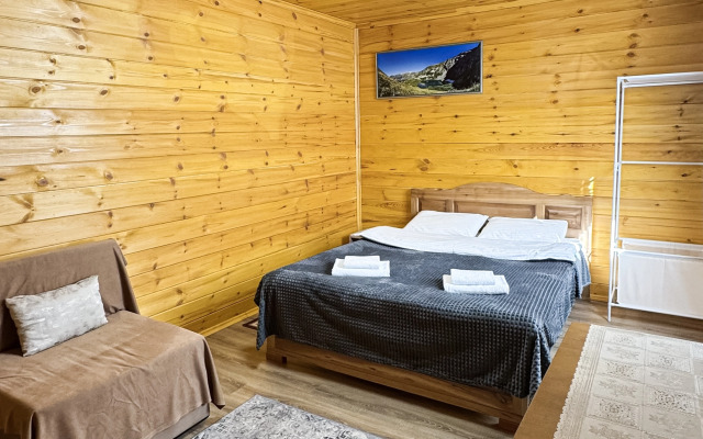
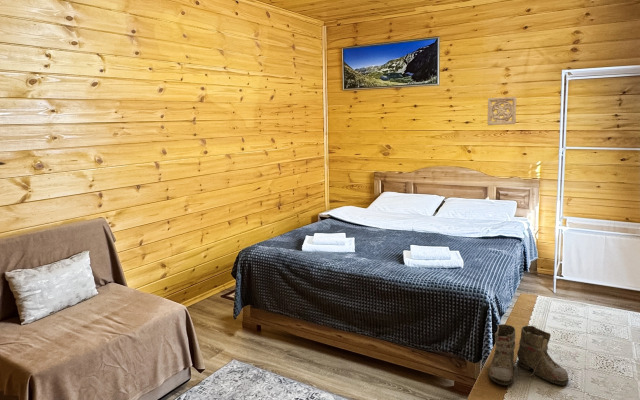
+ wall ornament [486,96,517,126]
+ boots [477,323,570,386]
